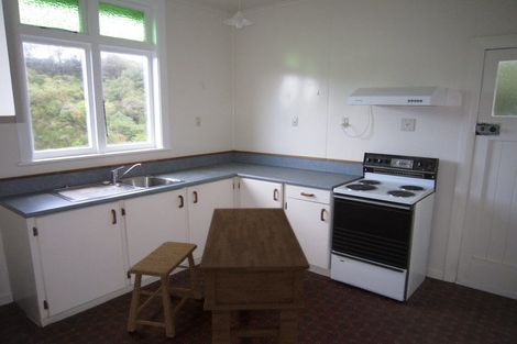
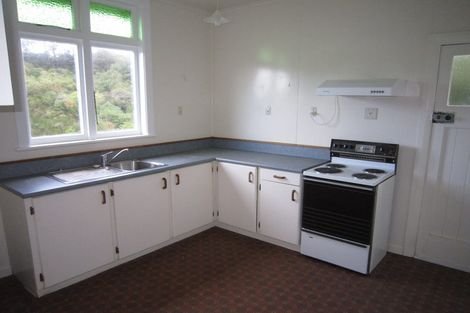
- side table [198,207,311,344]
- stool [127,241,204,339]
